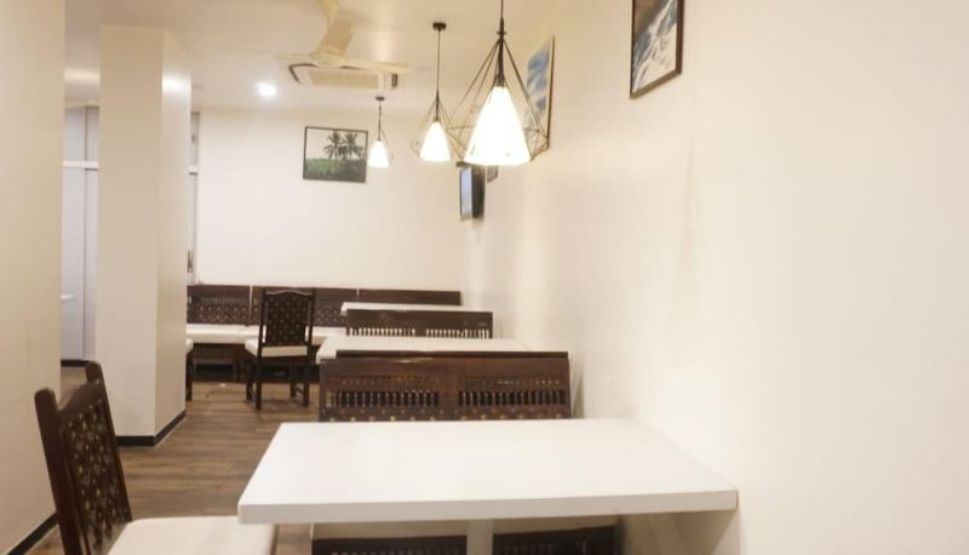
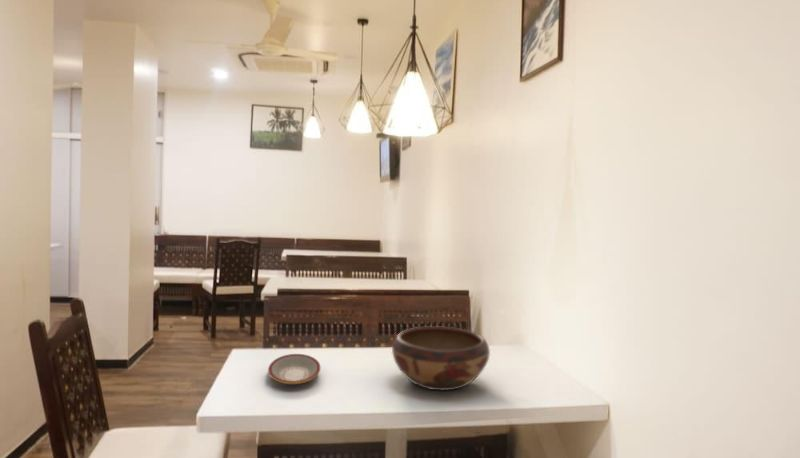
+ decorative bowl [391,325,491,391]
+ plate [267,353,321,385]
